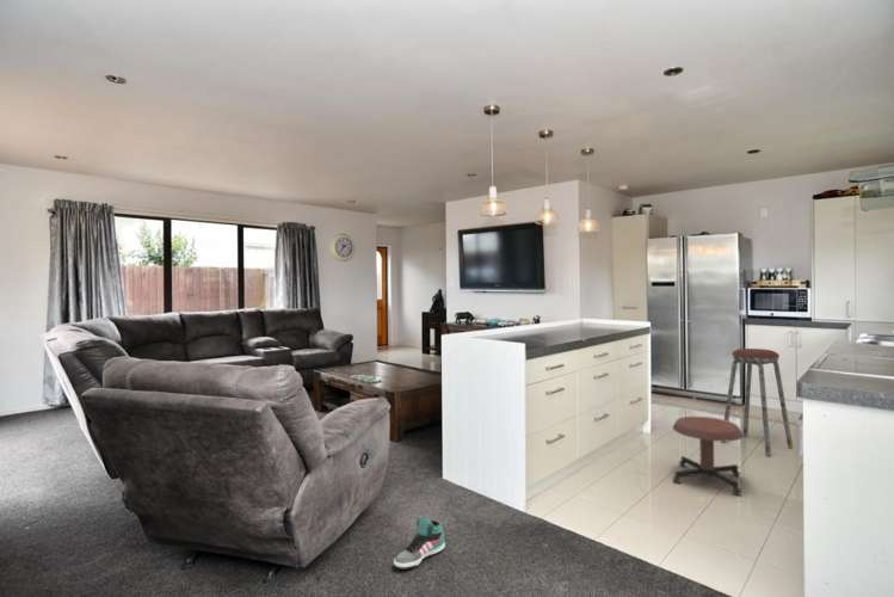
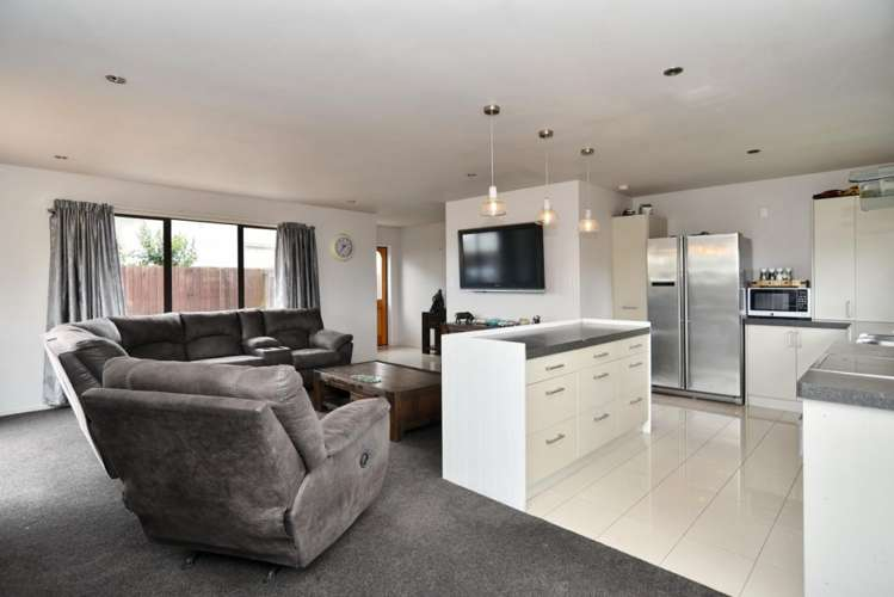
- sneaker [393,515,446,571]
- stool [672,416,745,497]
- music stool [720,347,795,457]
